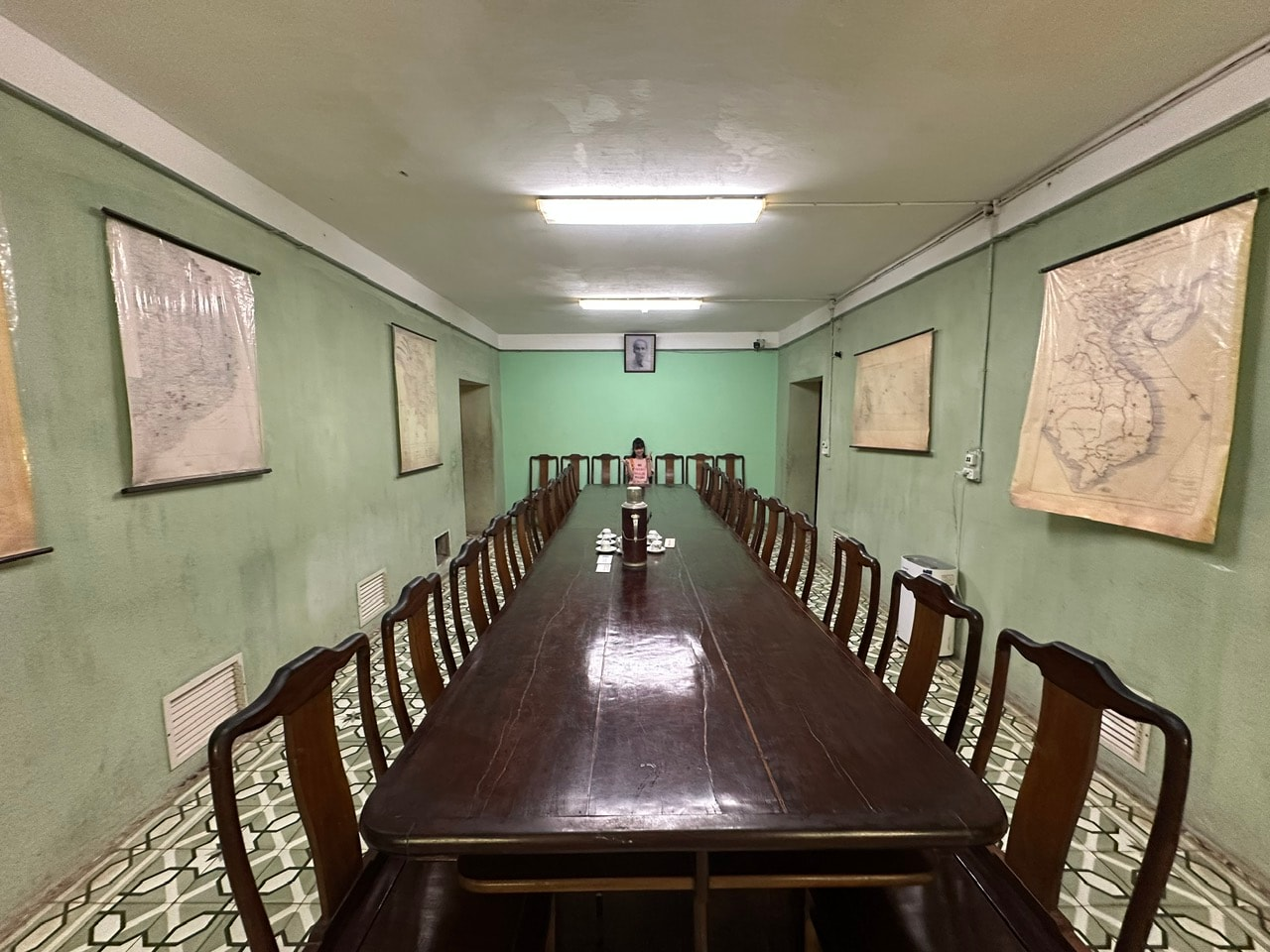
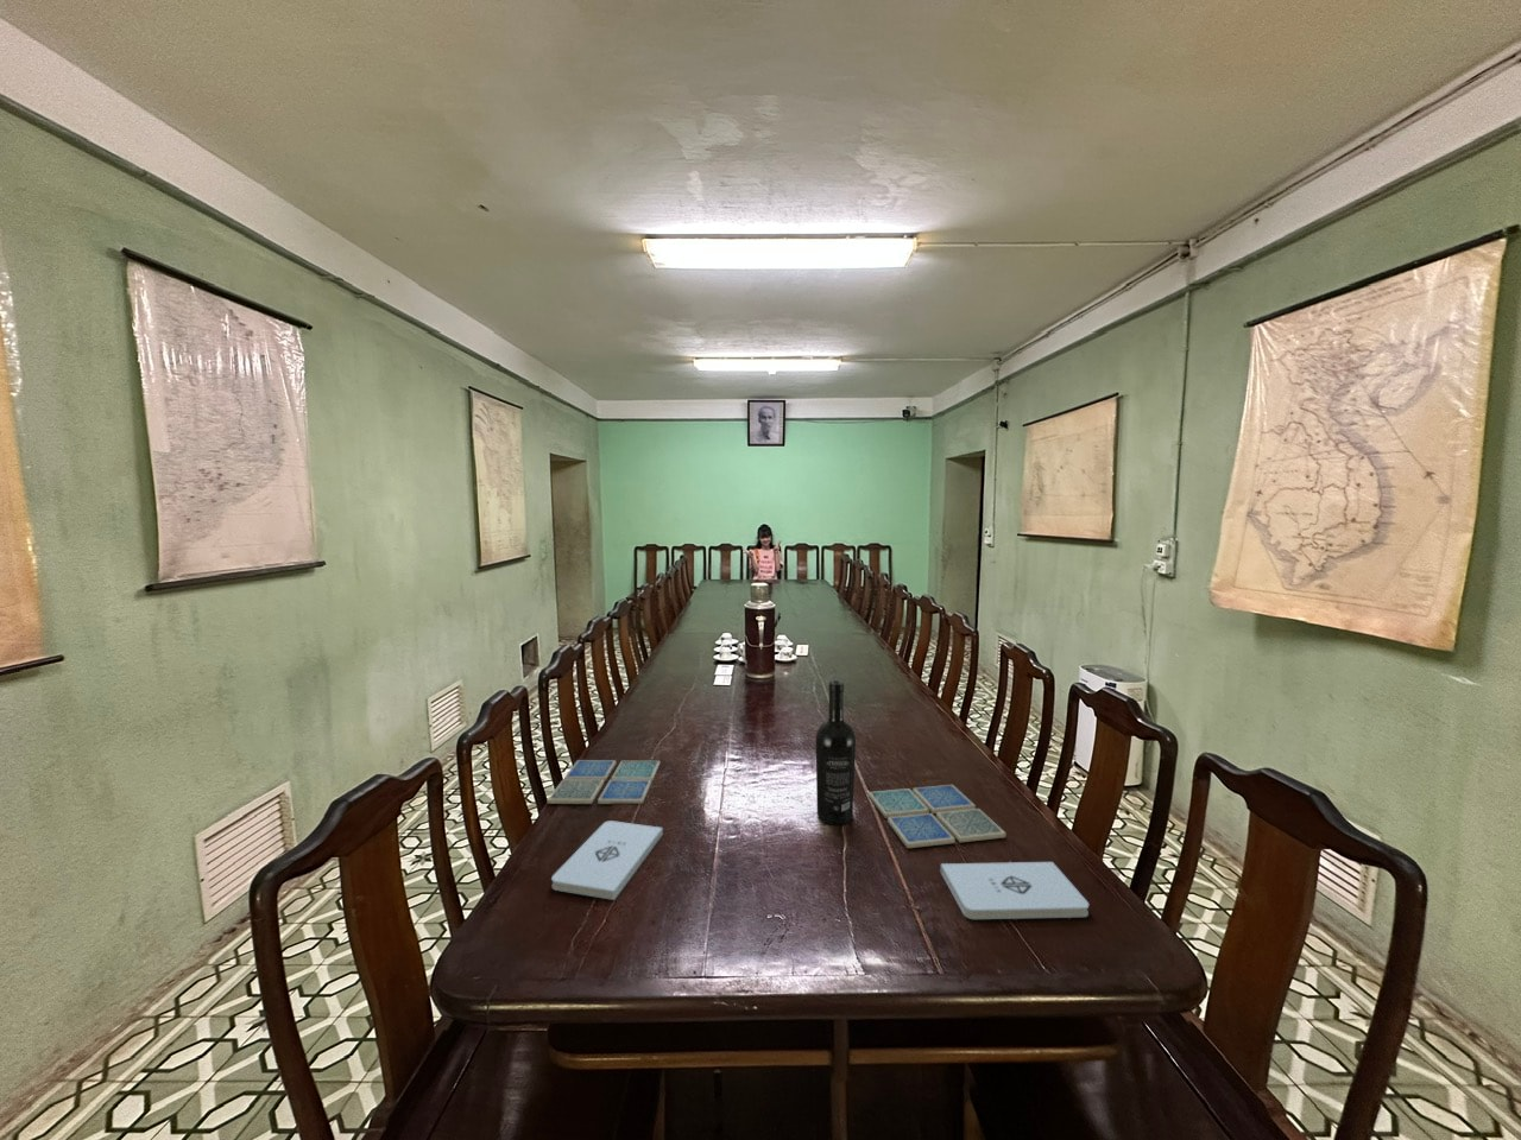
+ drink coaster [867,783,1006,849]
+ drink coaster [546,759,661,805]
+ wine bottle [816,679,856,826]
+ notepad [550,819,665,902]
+ notepad [940,861,1090,921]
